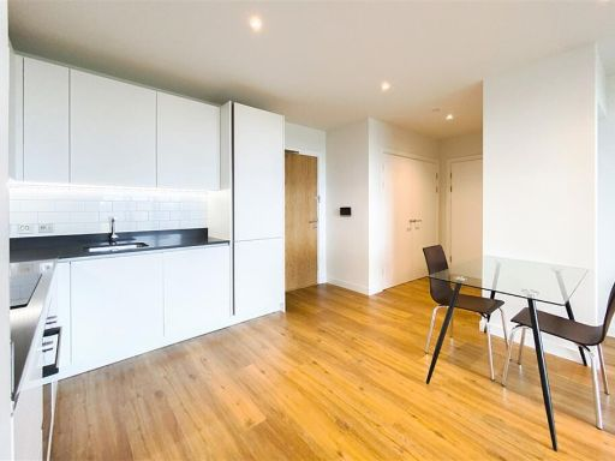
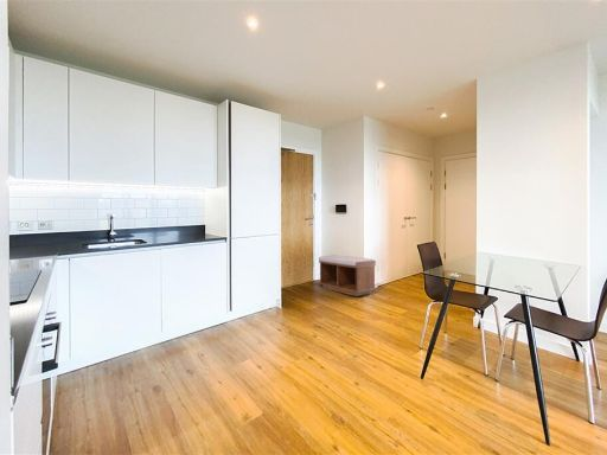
+ bench [318,254,377,297]
